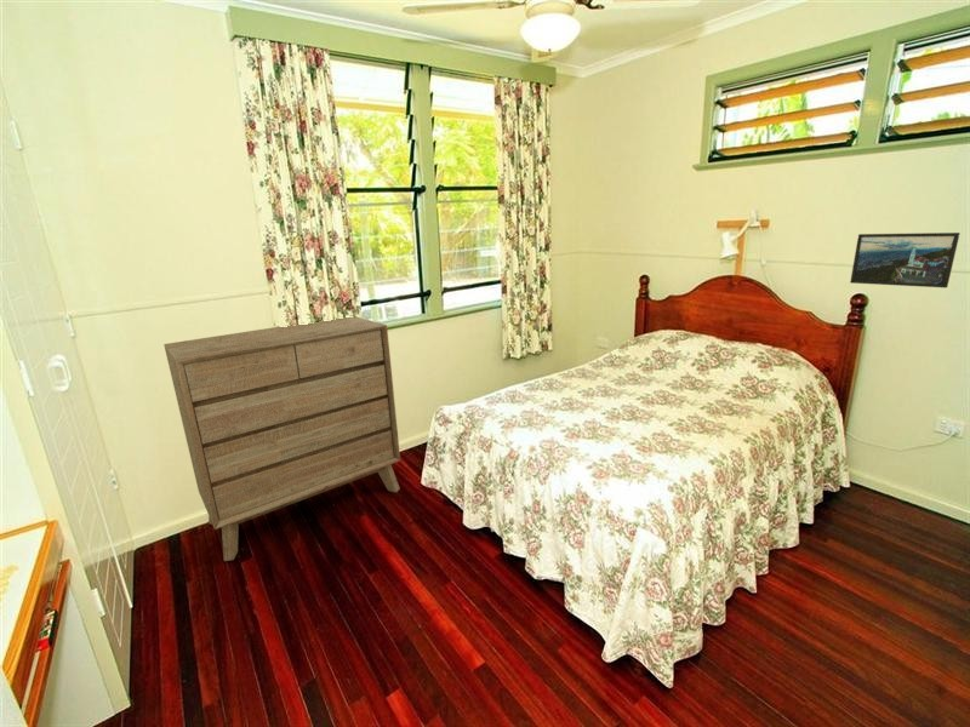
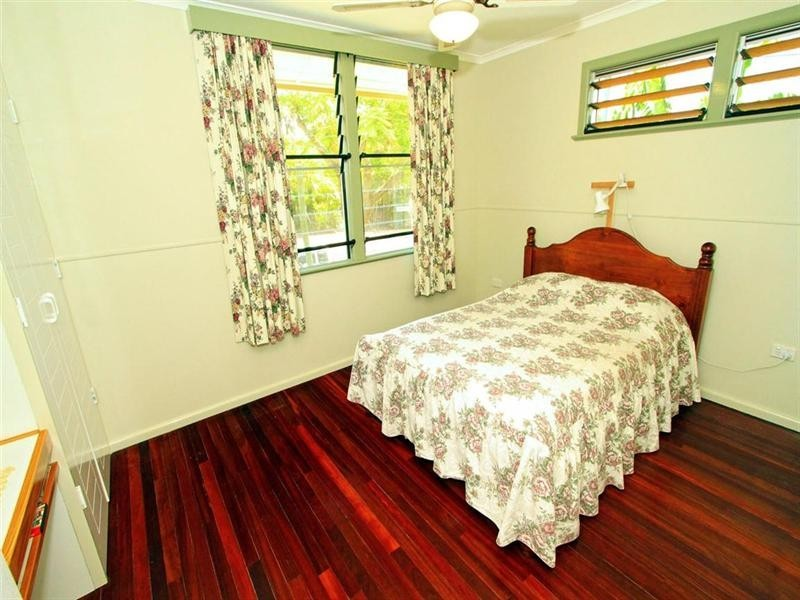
- dresser [162,315,401,562]
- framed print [849,231,962,288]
